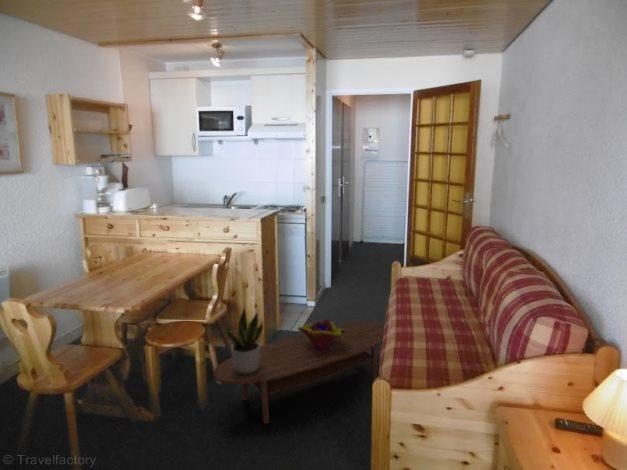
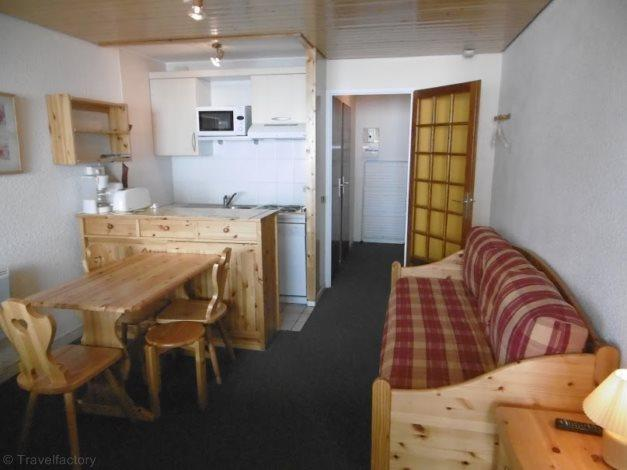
- decorative bowl [297,318,346,349]
- coffee table [213,321,386,425]
- potted plant [223,307,264,374]
